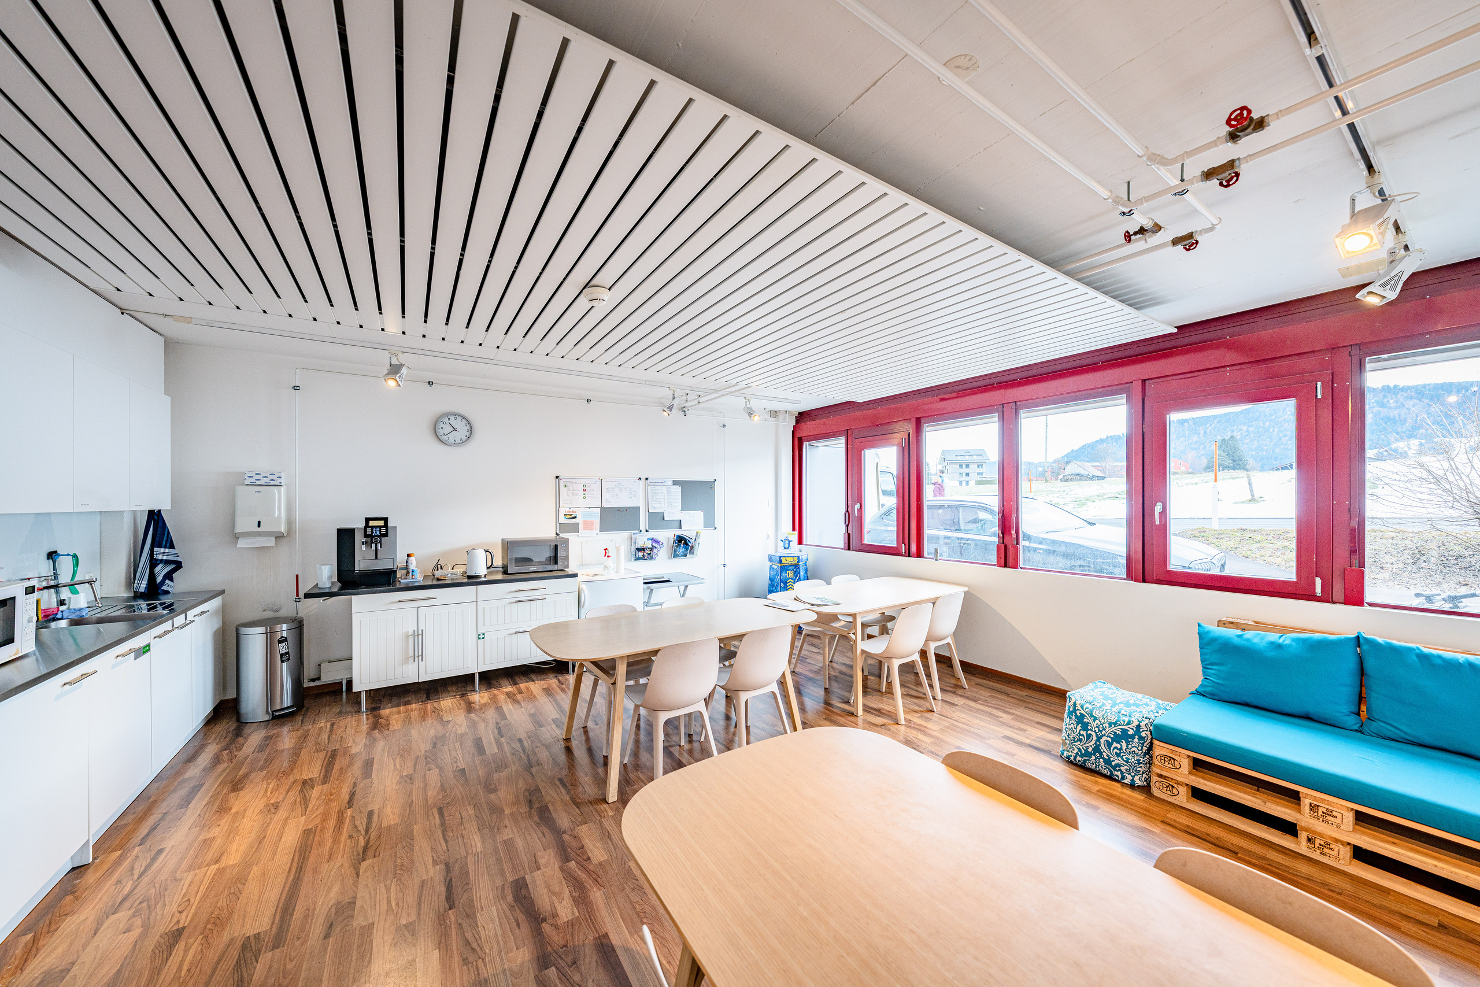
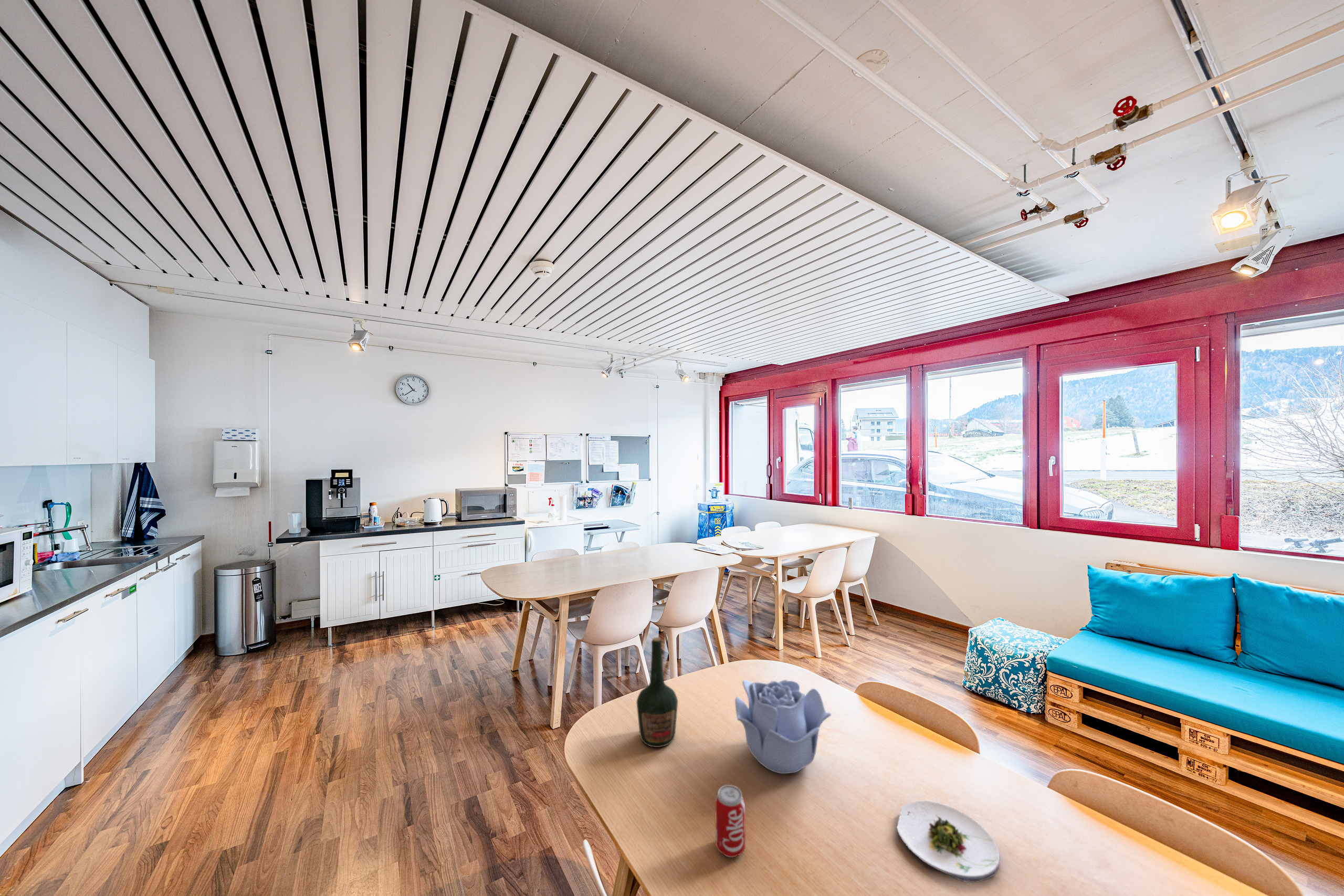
+ decorative bowl [734,679,832,774]
+ salad plate [896,800,1001,883]
+ beverage can [715,784,746,858]
+ bottle [636,637,678,748]
